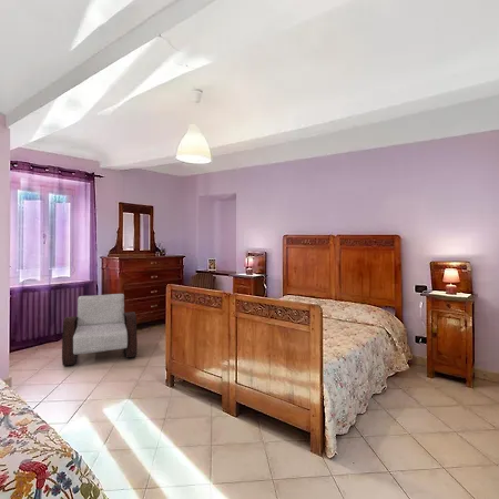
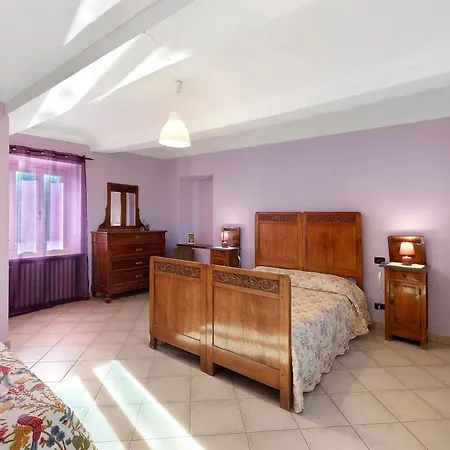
- armchair [61,293,139,367]
